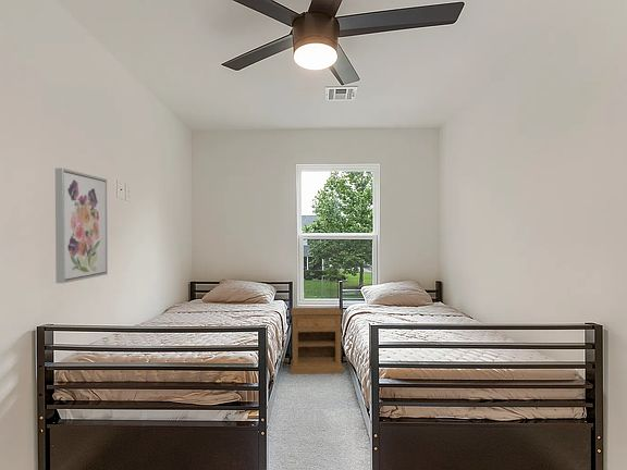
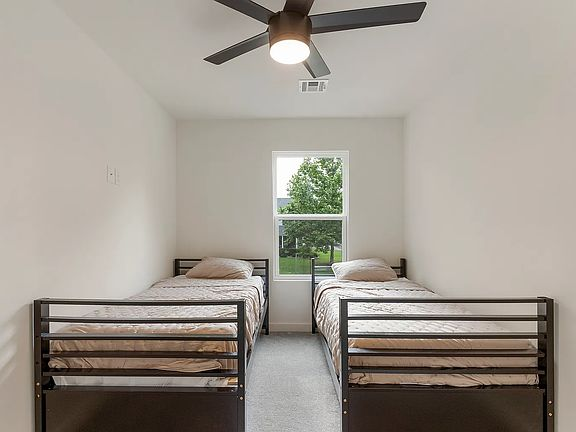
- wall art [54,168,109,284]
- nightstand [290,307,344,375]
